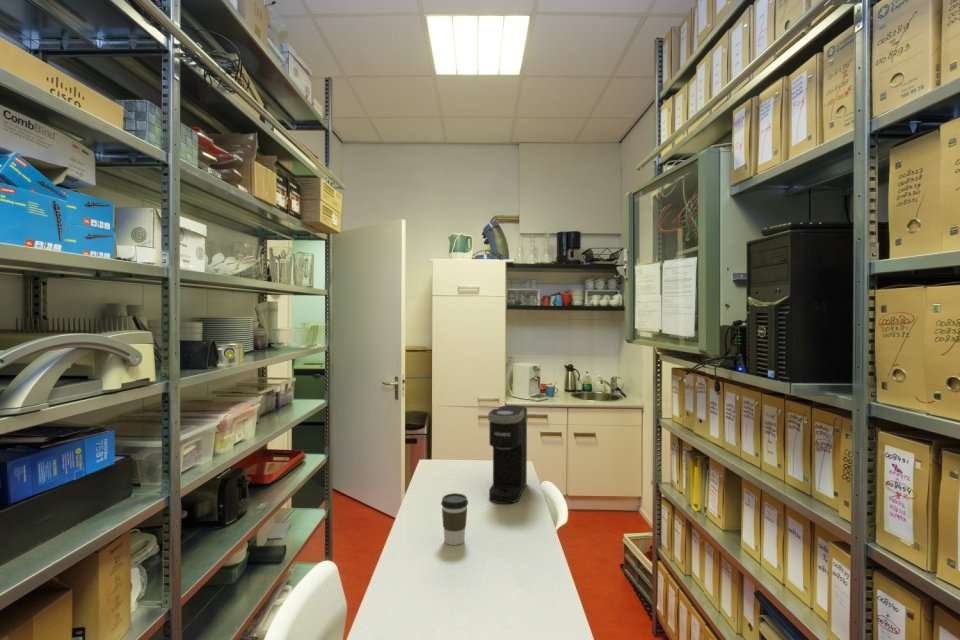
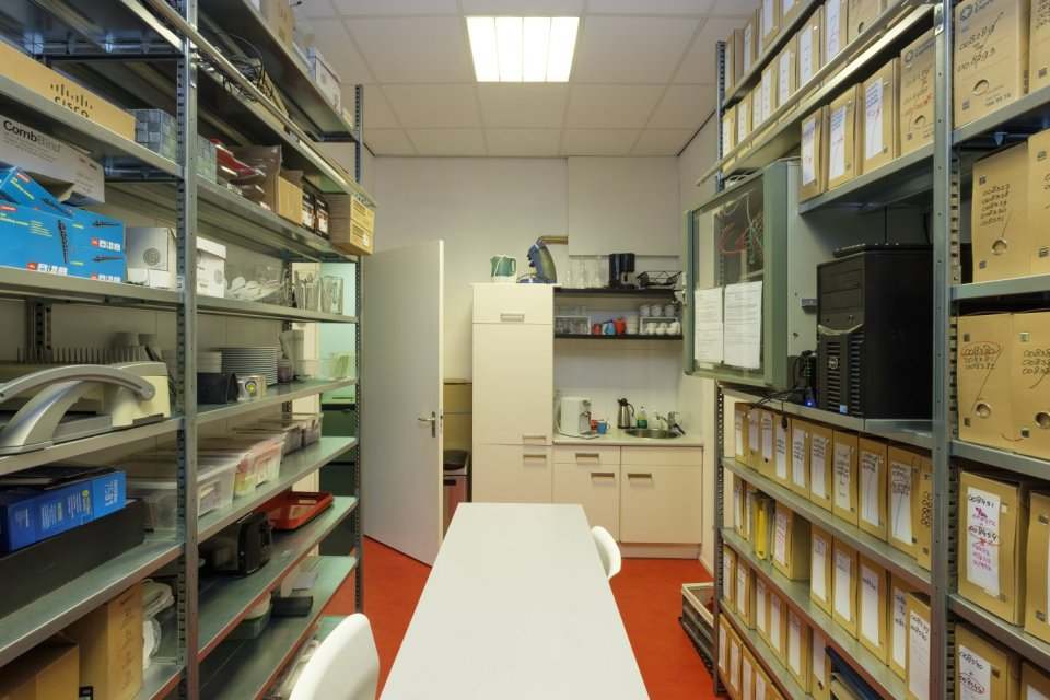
- coffee cup [440,492,469,546]
- coffee maker [487,404,528,505]
